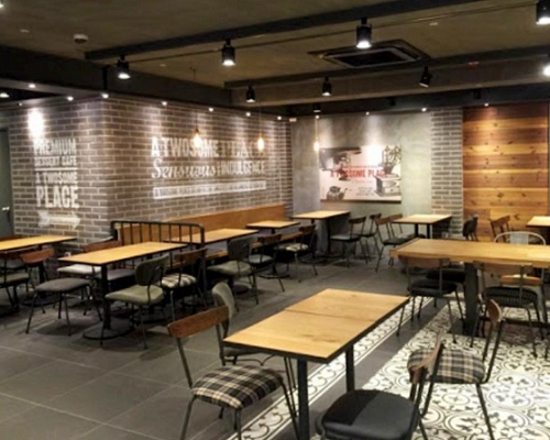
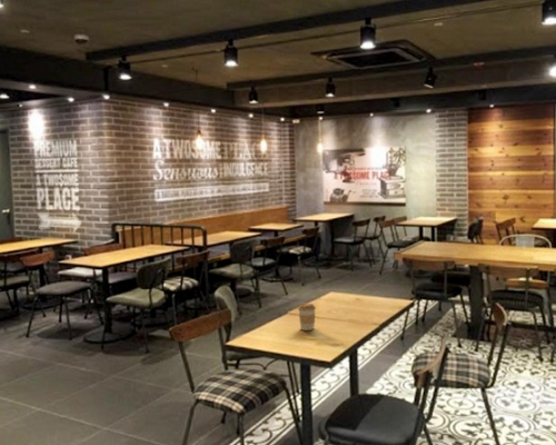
+ coffee cup [297,303,317,332]
